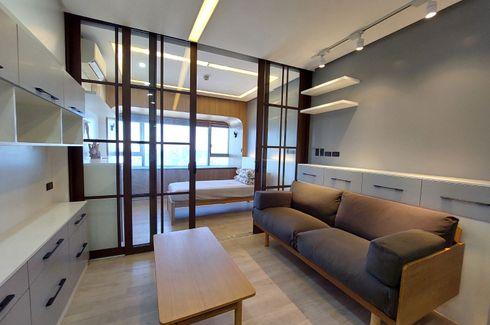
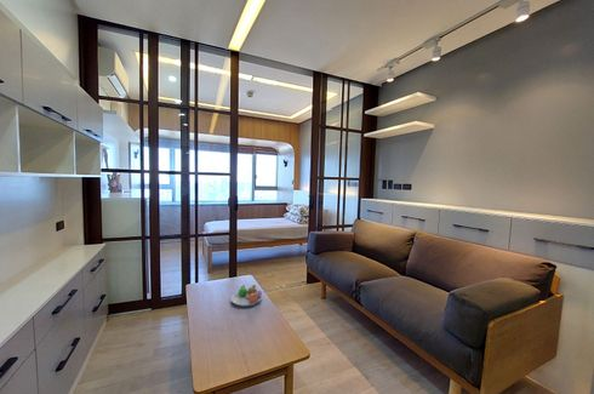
+ fruit bowl [230,284,263,308]
